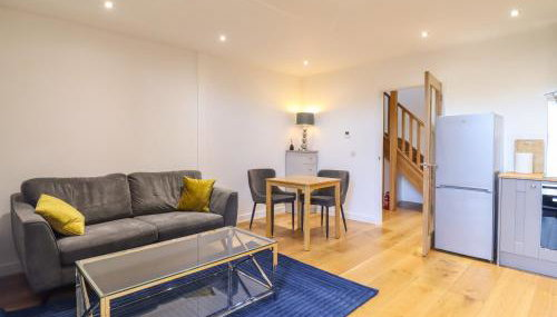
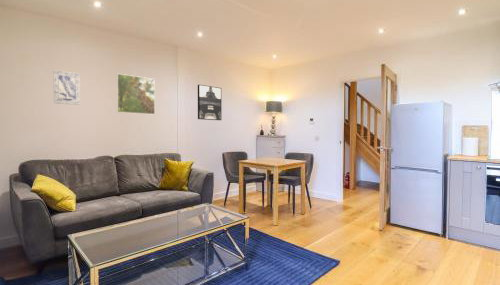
+ wall art [52,69,81,106]
+ wall art [197,84,222,121]
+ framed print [115,73,156,116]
